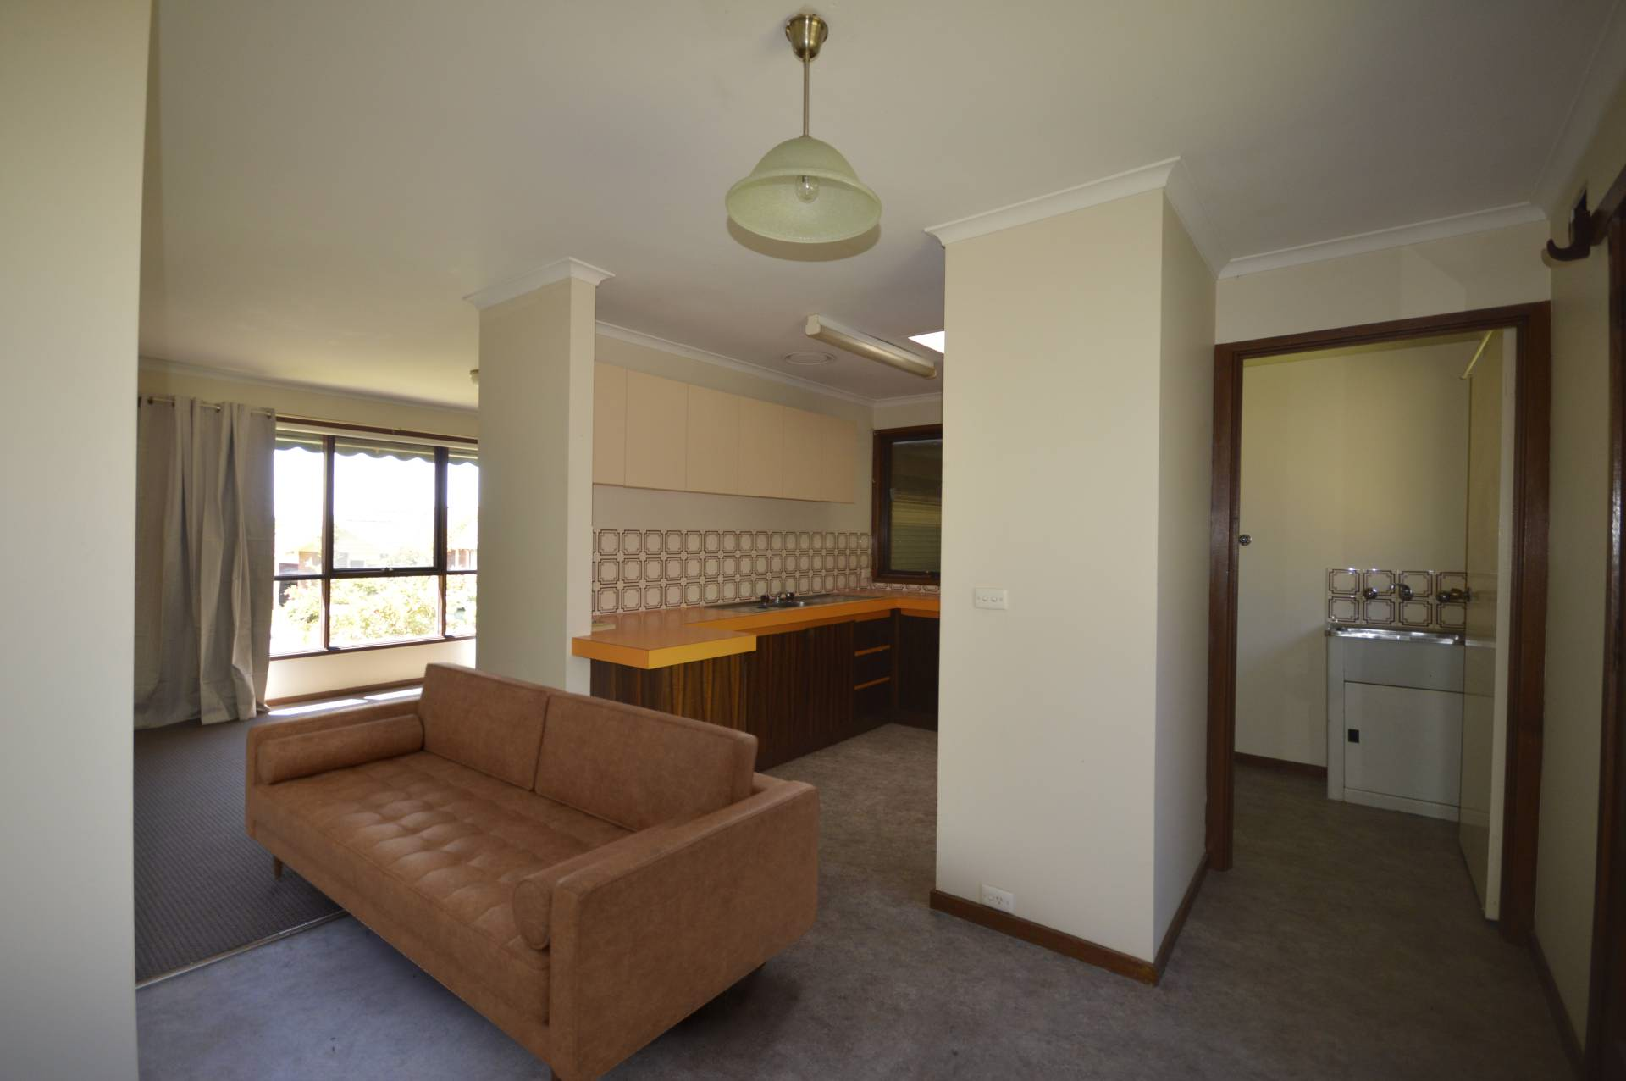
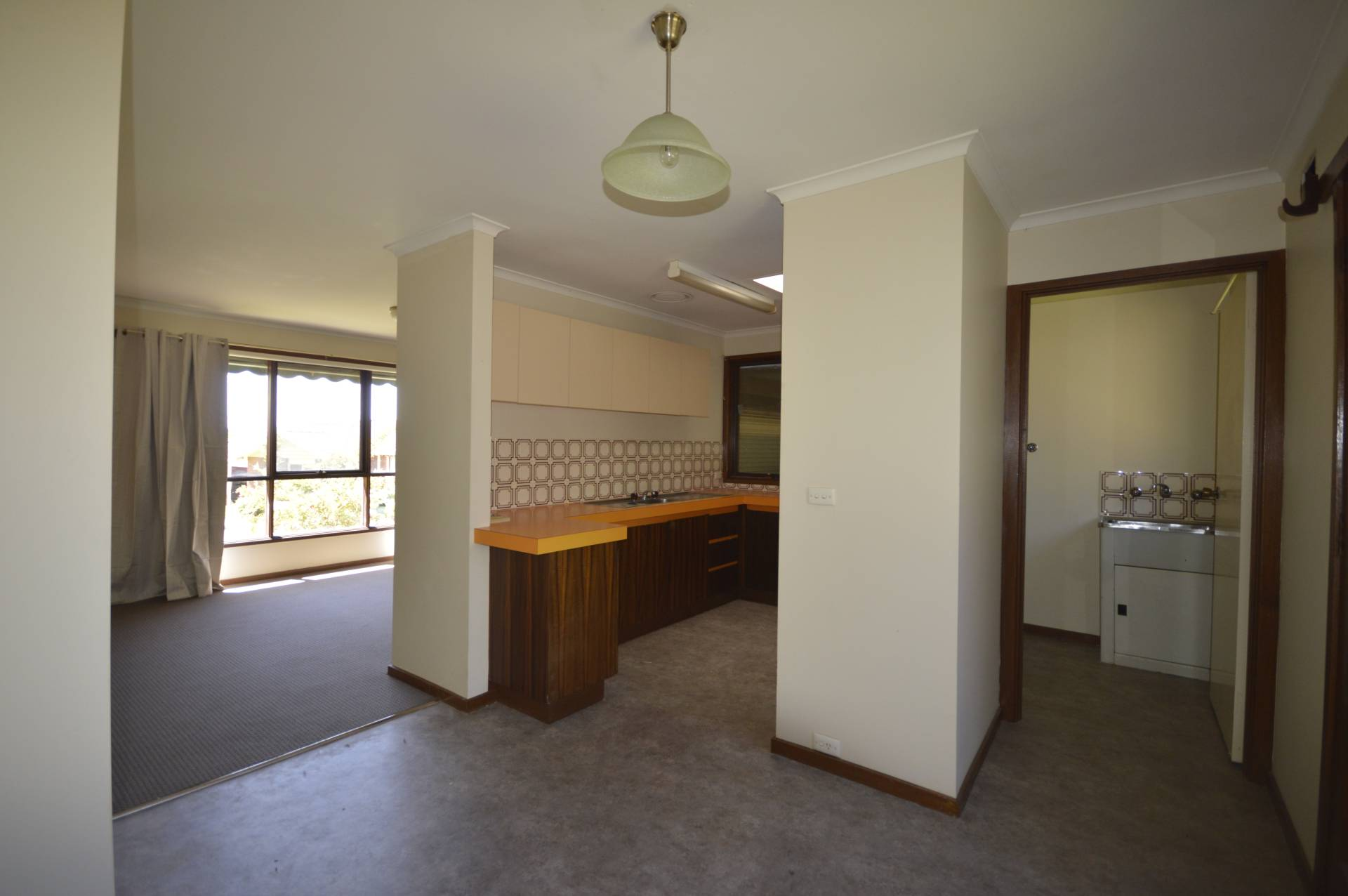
- sofa [244,661,820,1081]
